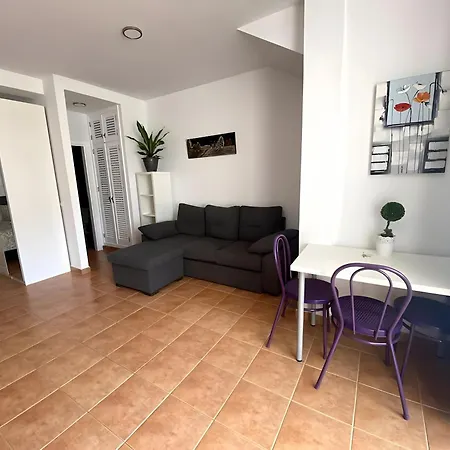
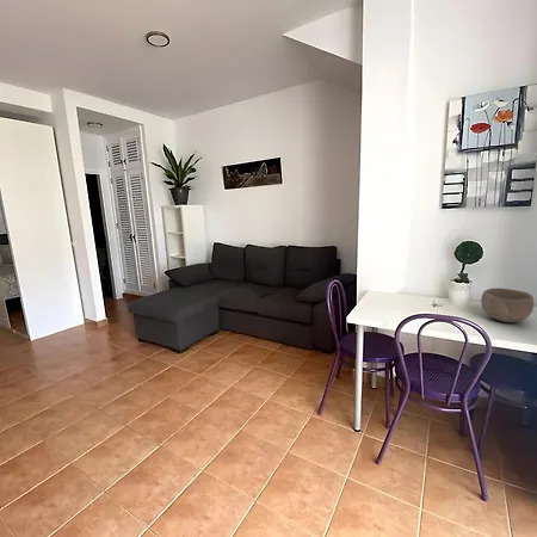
+ bowl [480,286,535,323]
